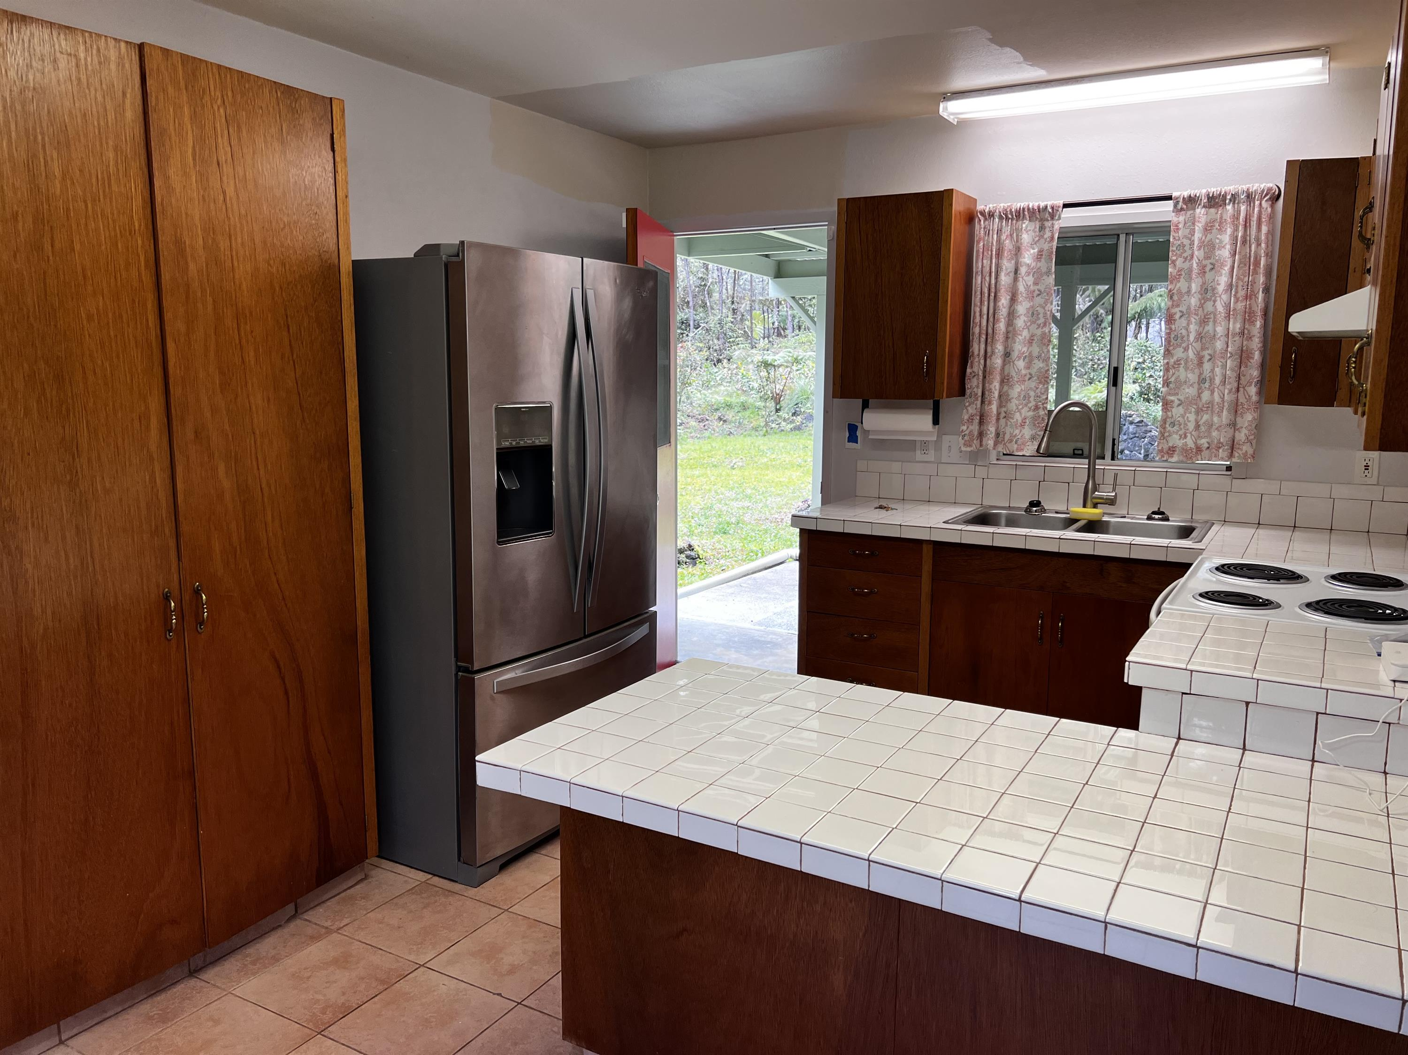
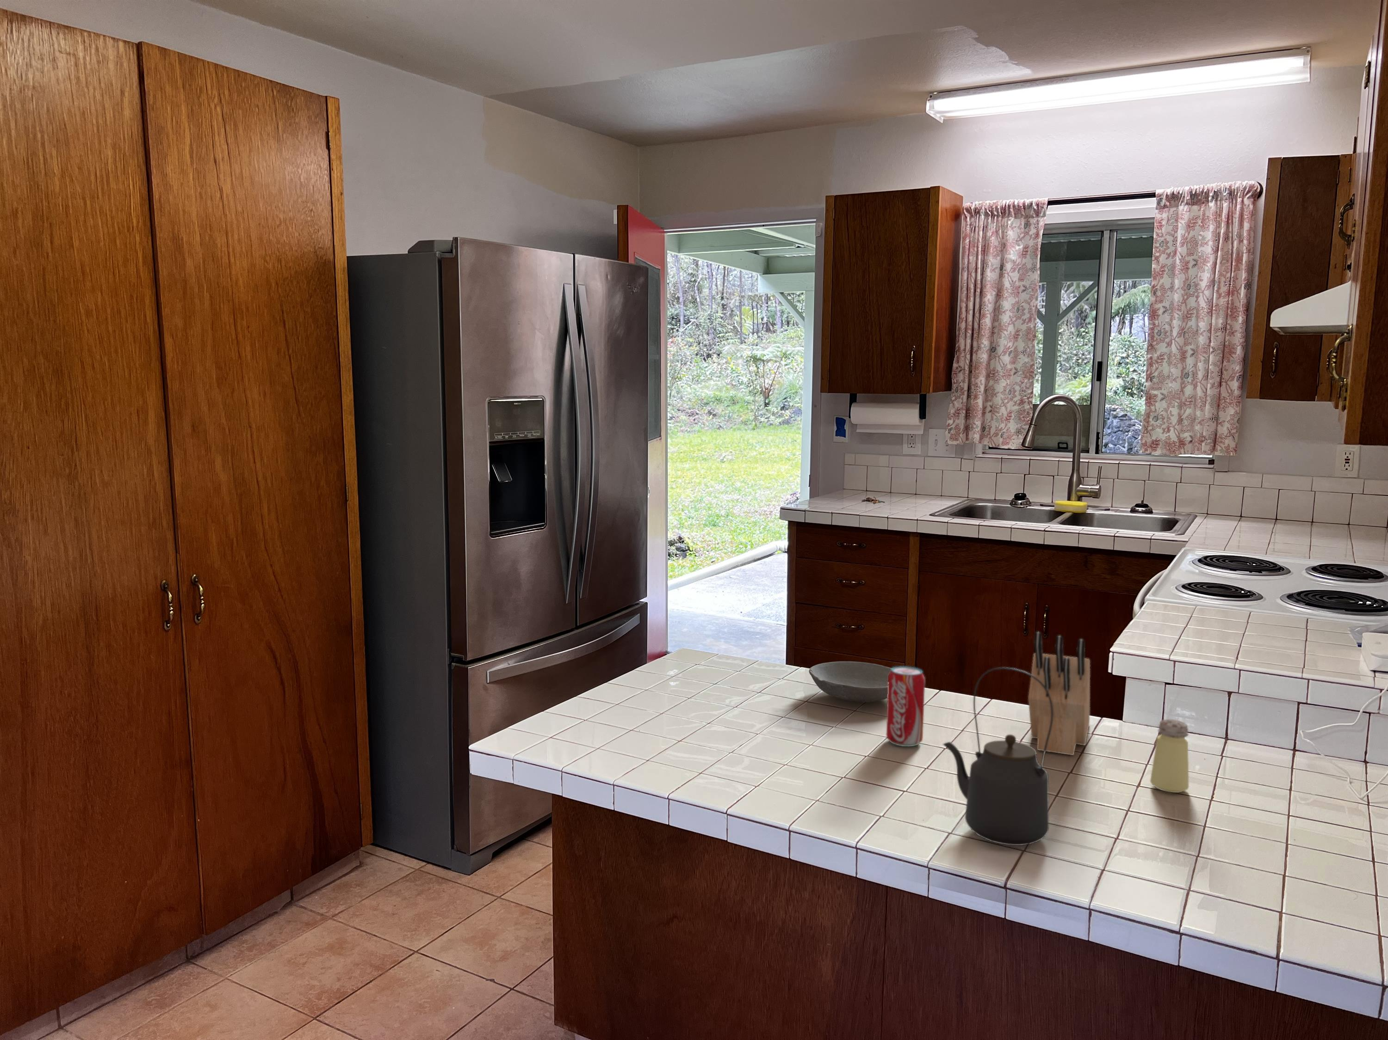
+ kettle [942,667,1054,846]
+ beverage can [886,665,926,747]
+ bowl [809,661,892,704]
+ knife block [1027,631,1091,756]
+ saltshaker [1150,719,1189,793]
